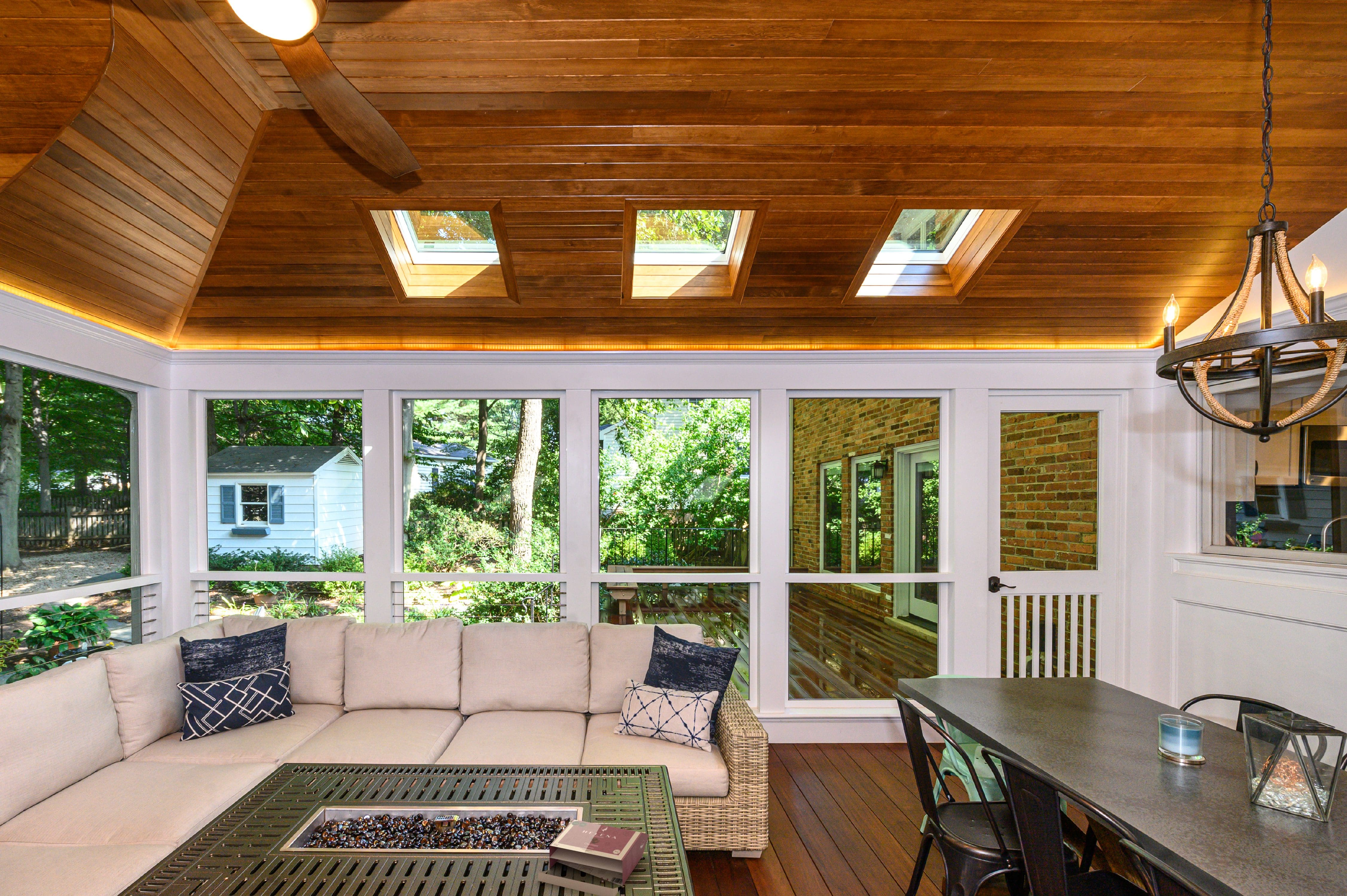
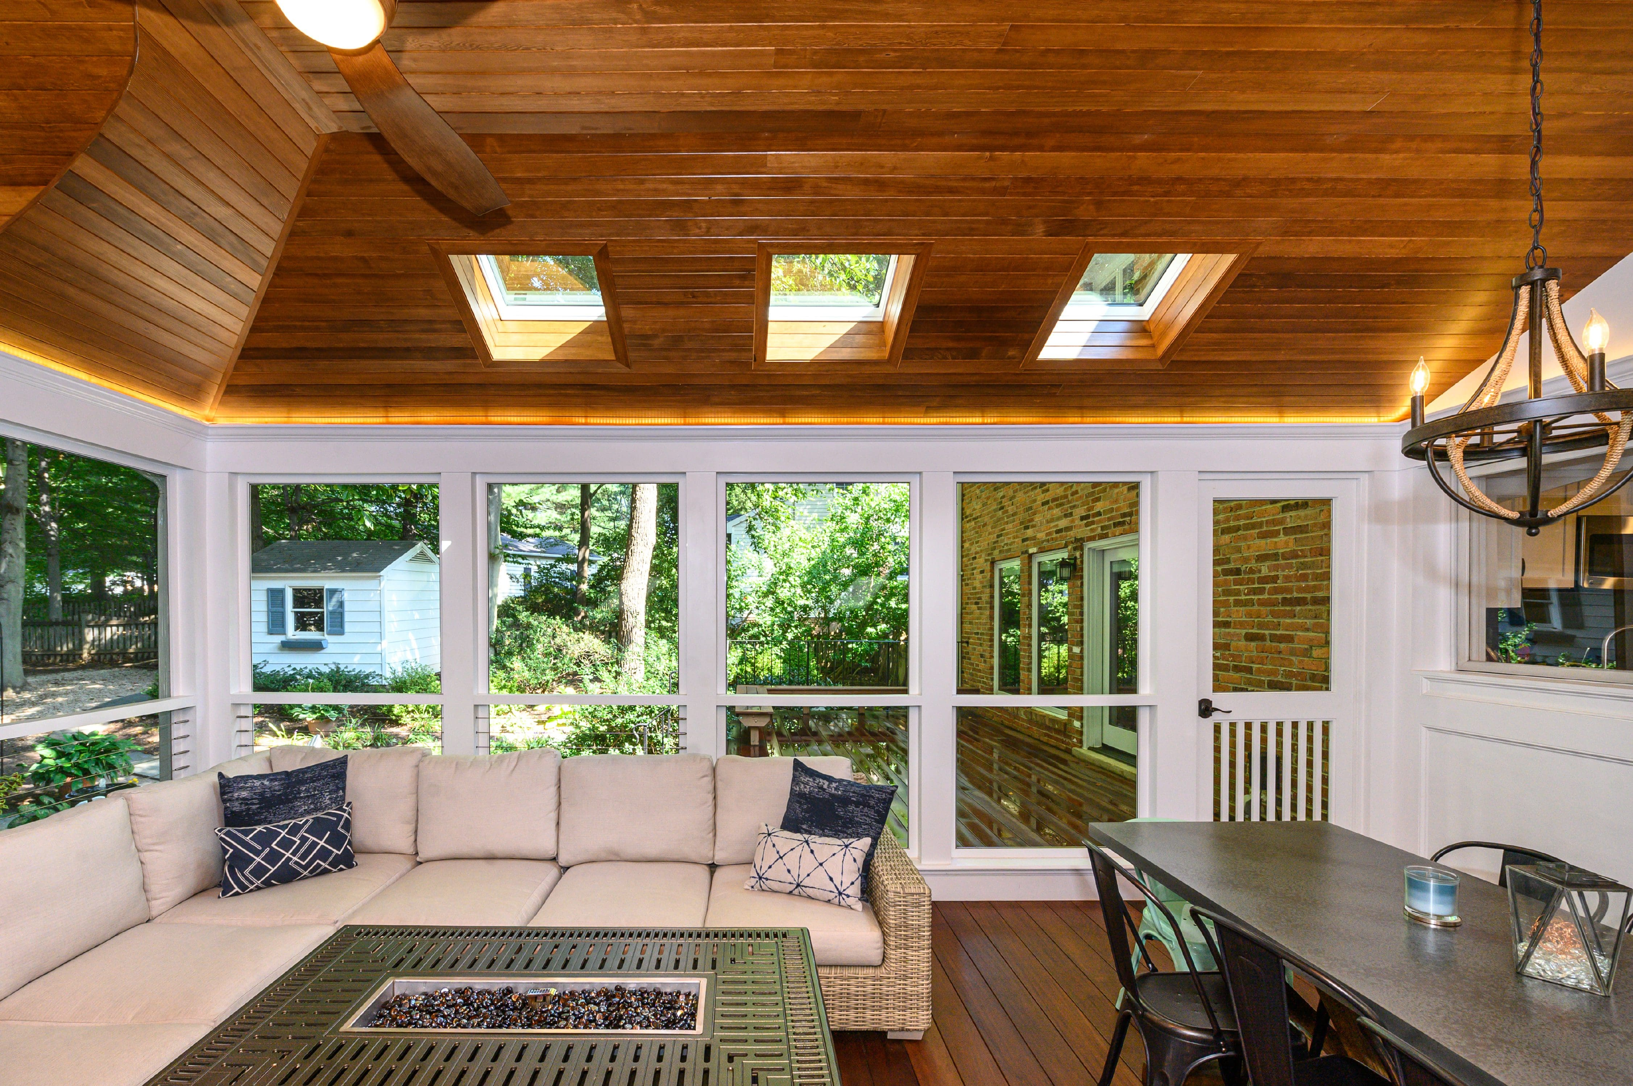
- book [538,819,649,896]
